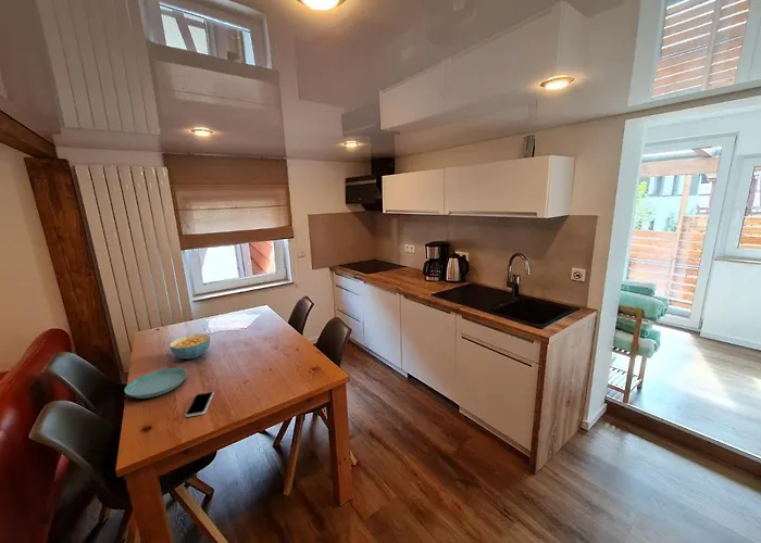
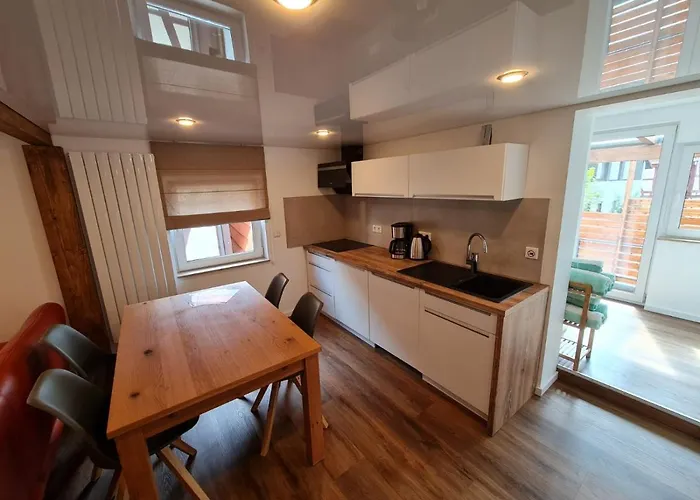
- cereal bowl [169,332,211,361]
- smartphone [185,391,214,418]
- saucer [124,367,188,400]
